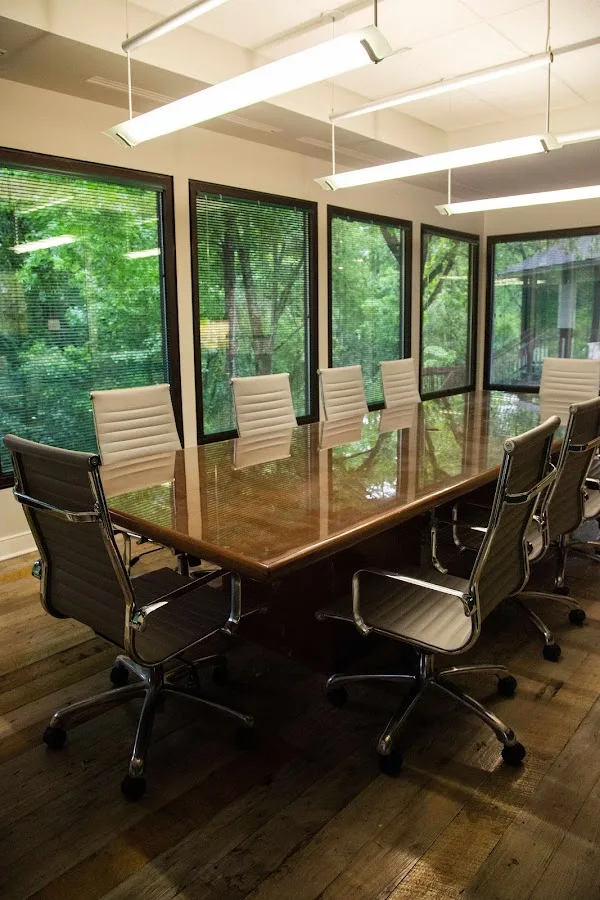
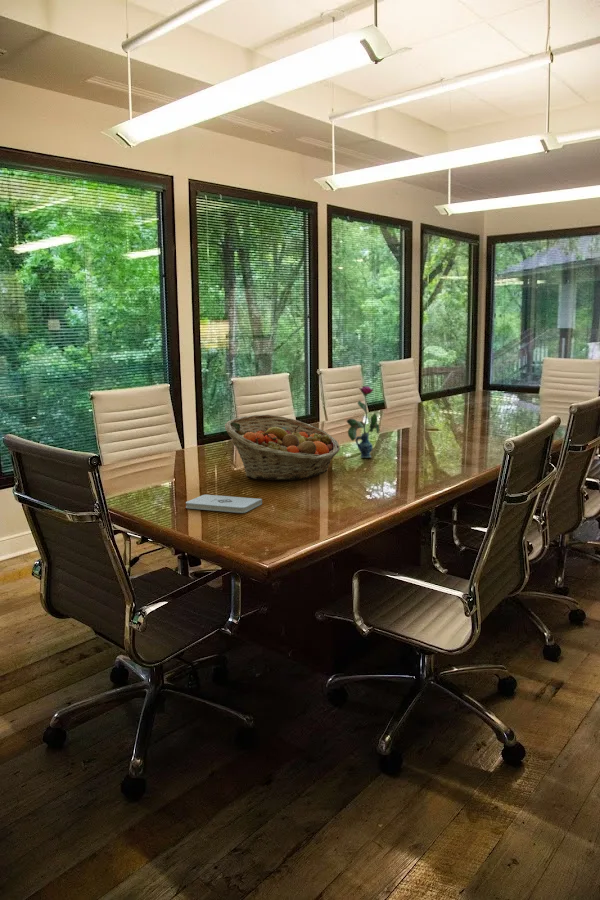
+ notepad [185,493,263,514]
+ fruit basket [224,414,341,481]
+ vase [346,385,380,459]
